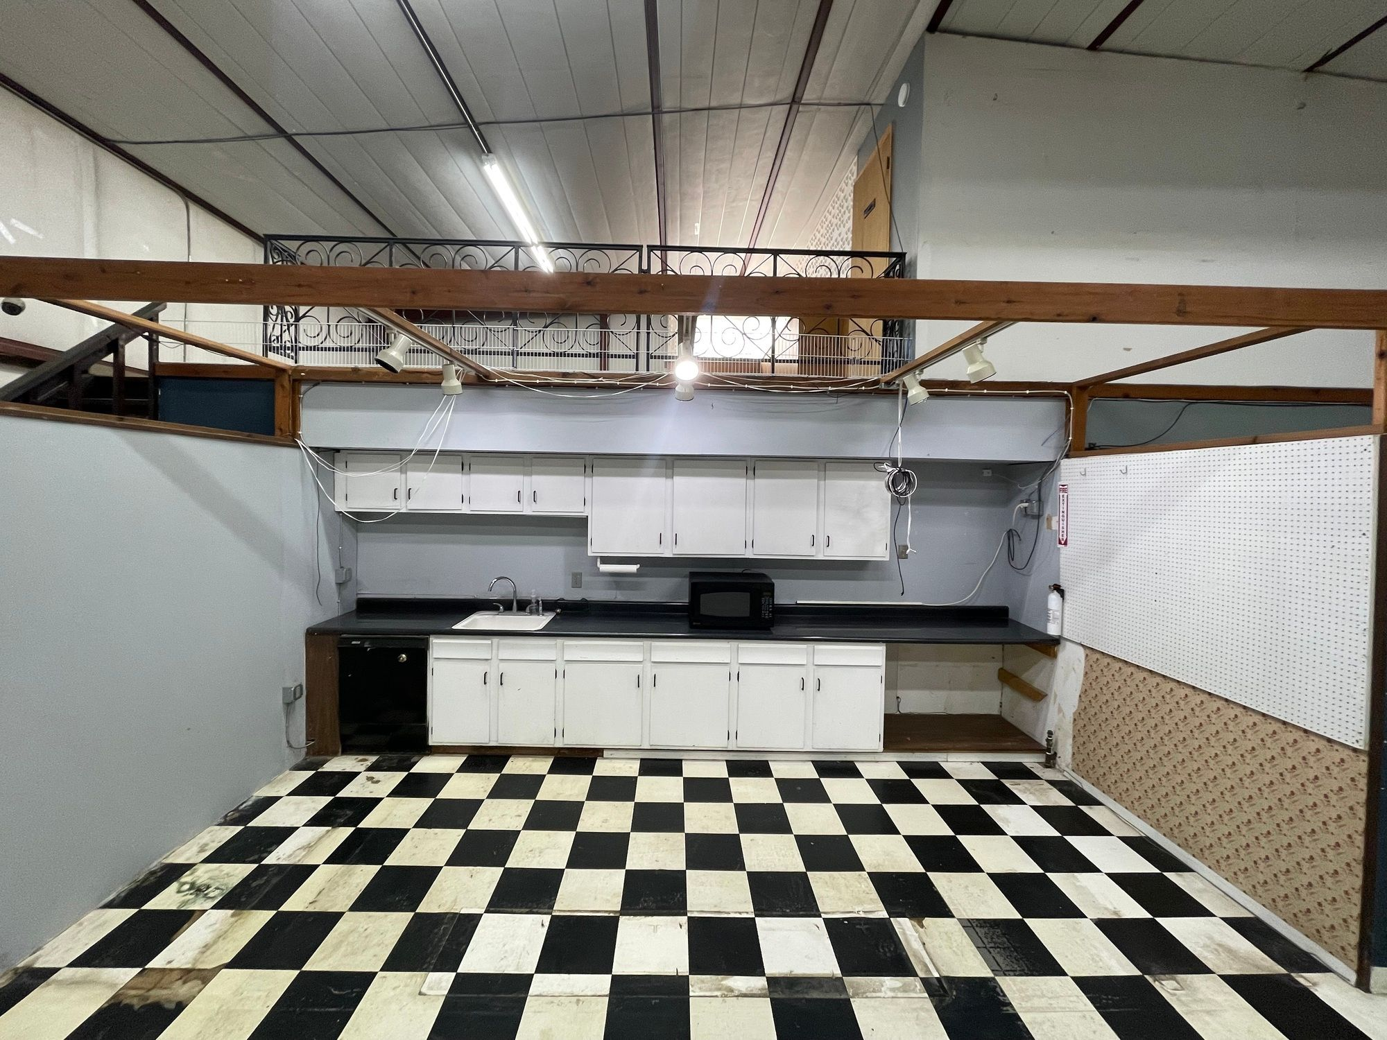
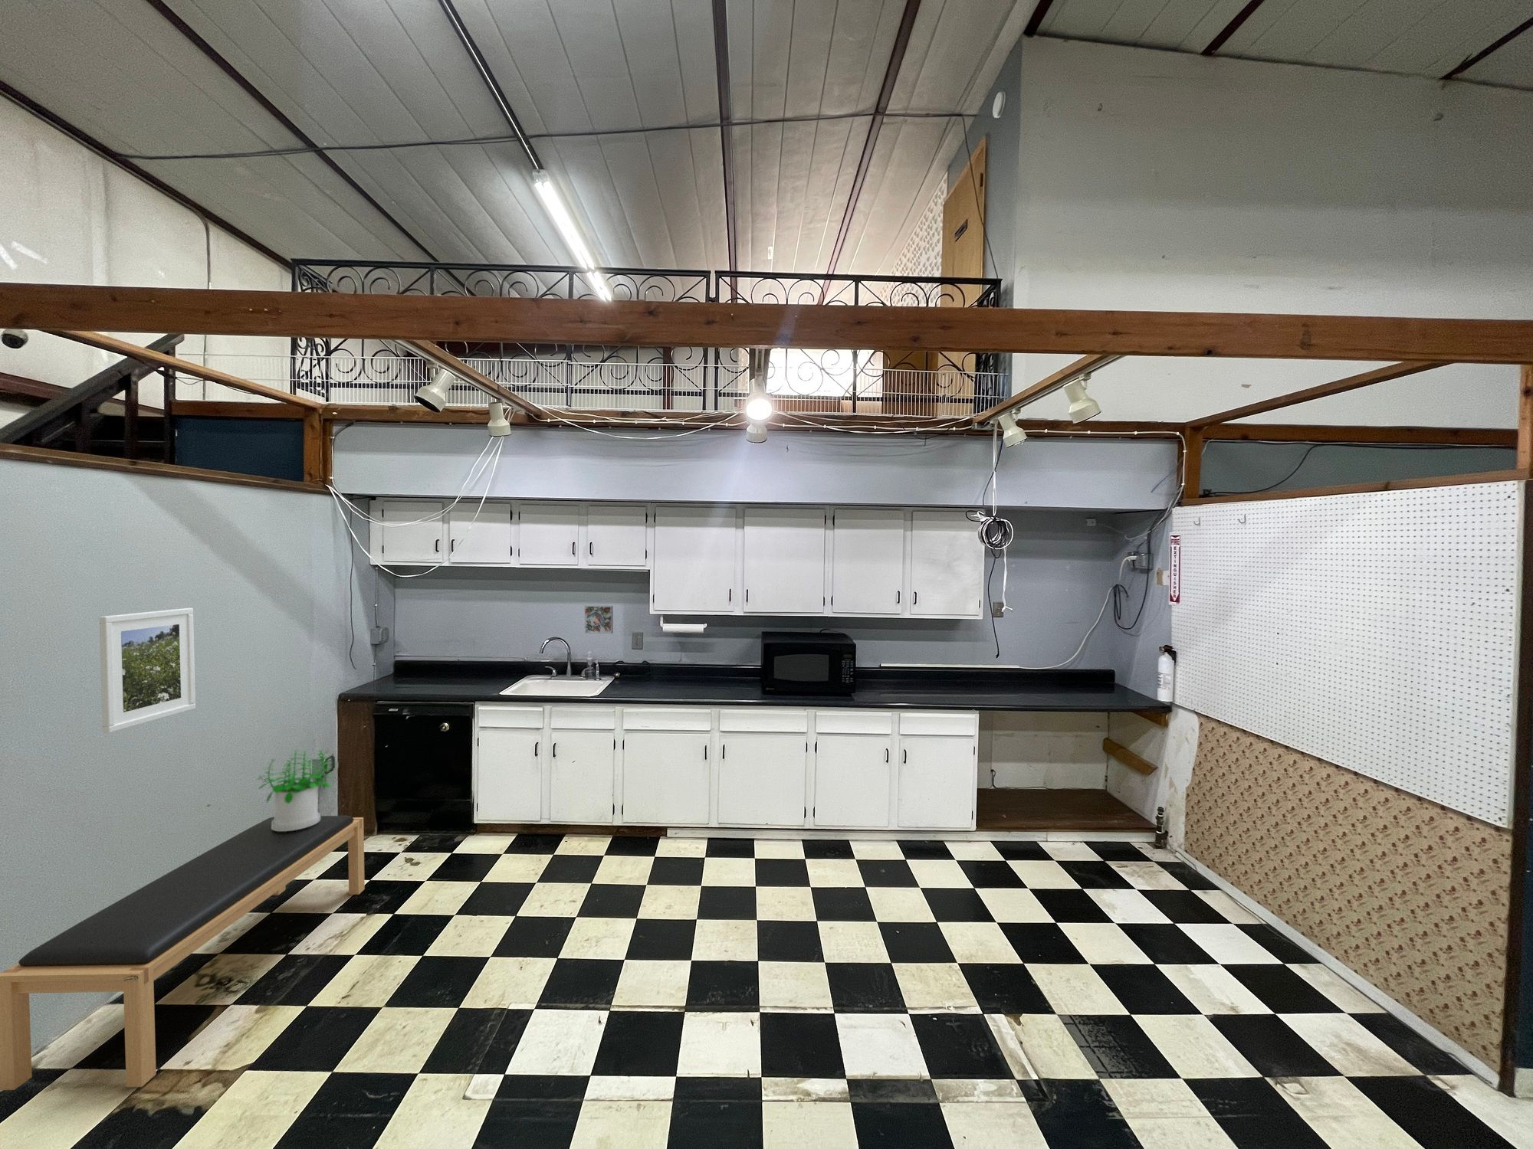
+ bench [0,815,366,1091]
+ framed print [99,607,197,734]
+ decorative tile [584,605,614,635]
+ potted plant [257,748,334,832]
